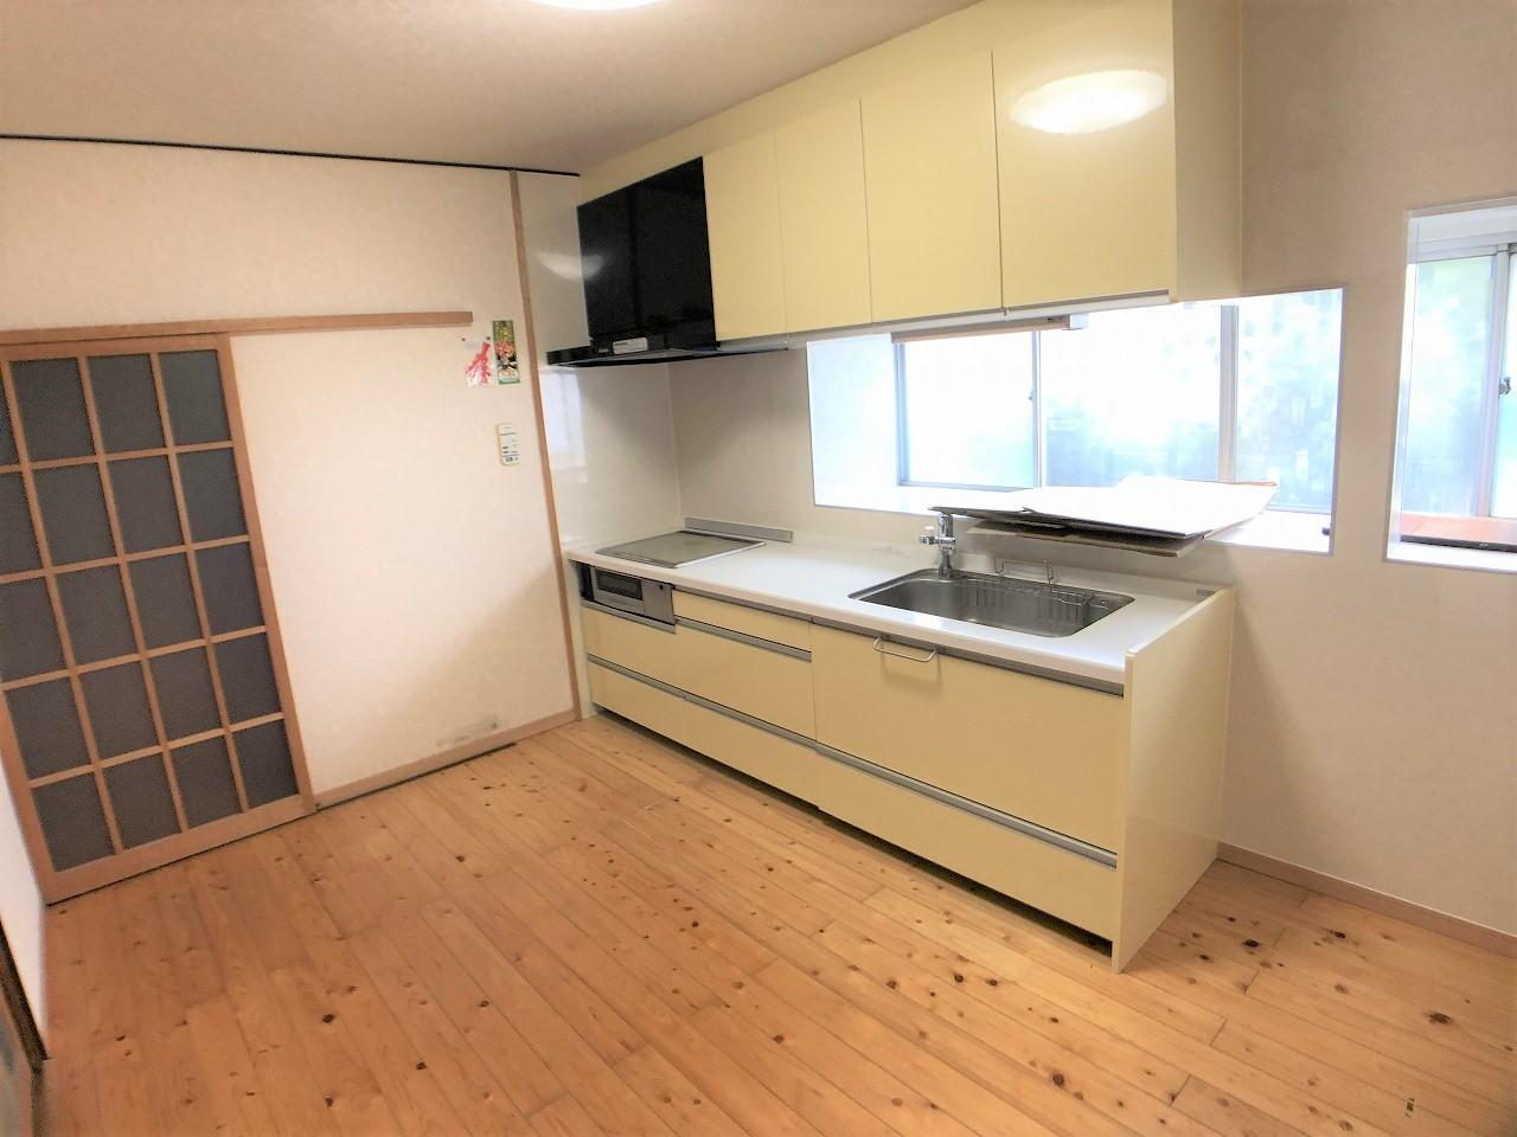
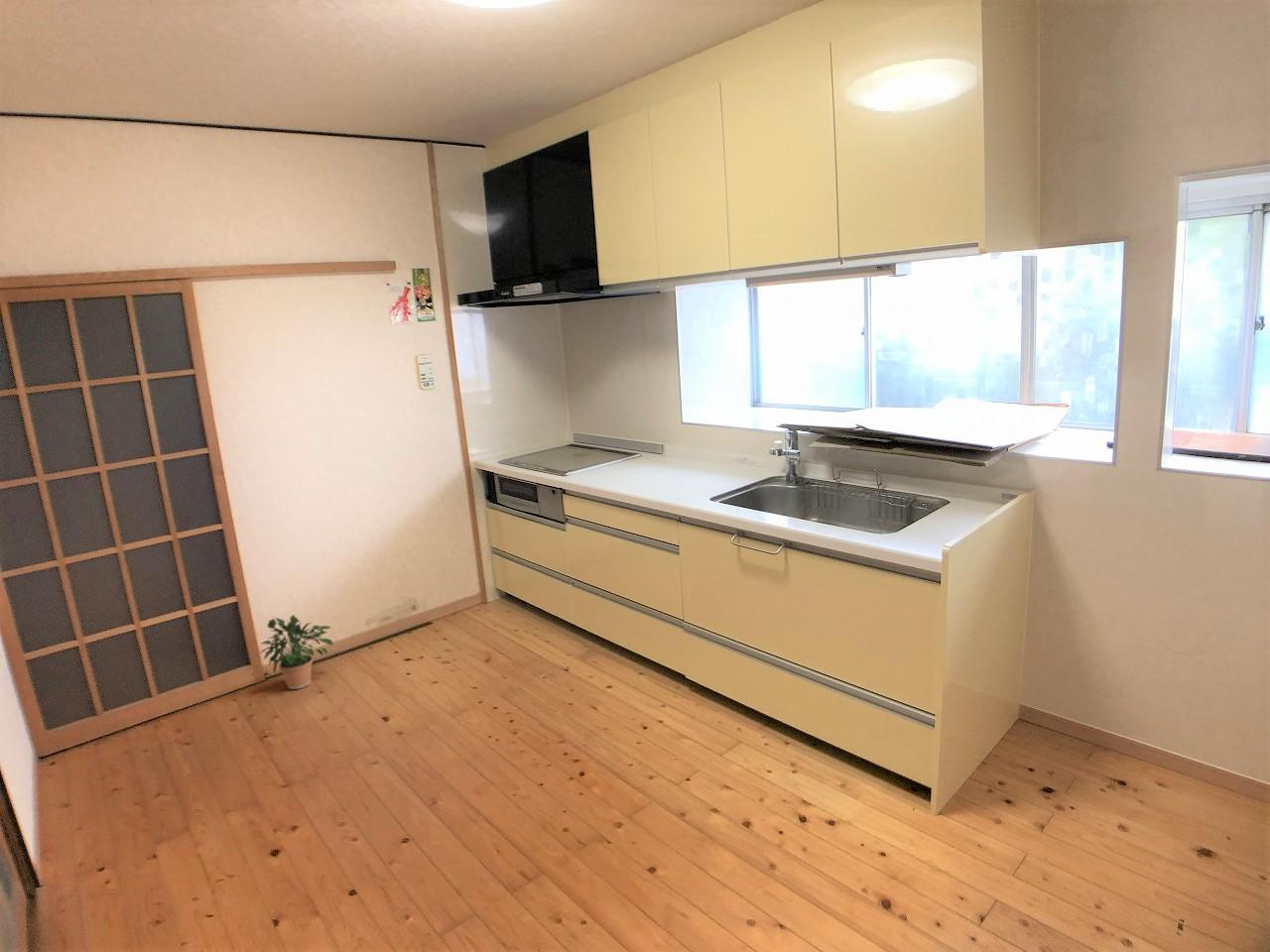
+ potted plant [259,614,335,690]
